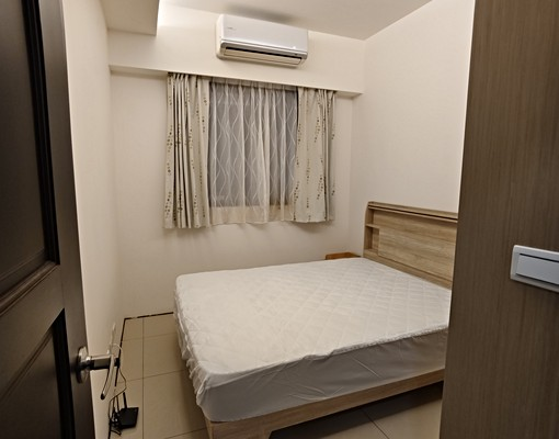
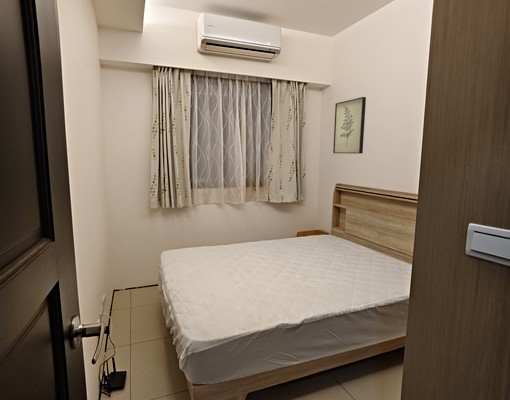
+ wall art [332,96,367,155]
